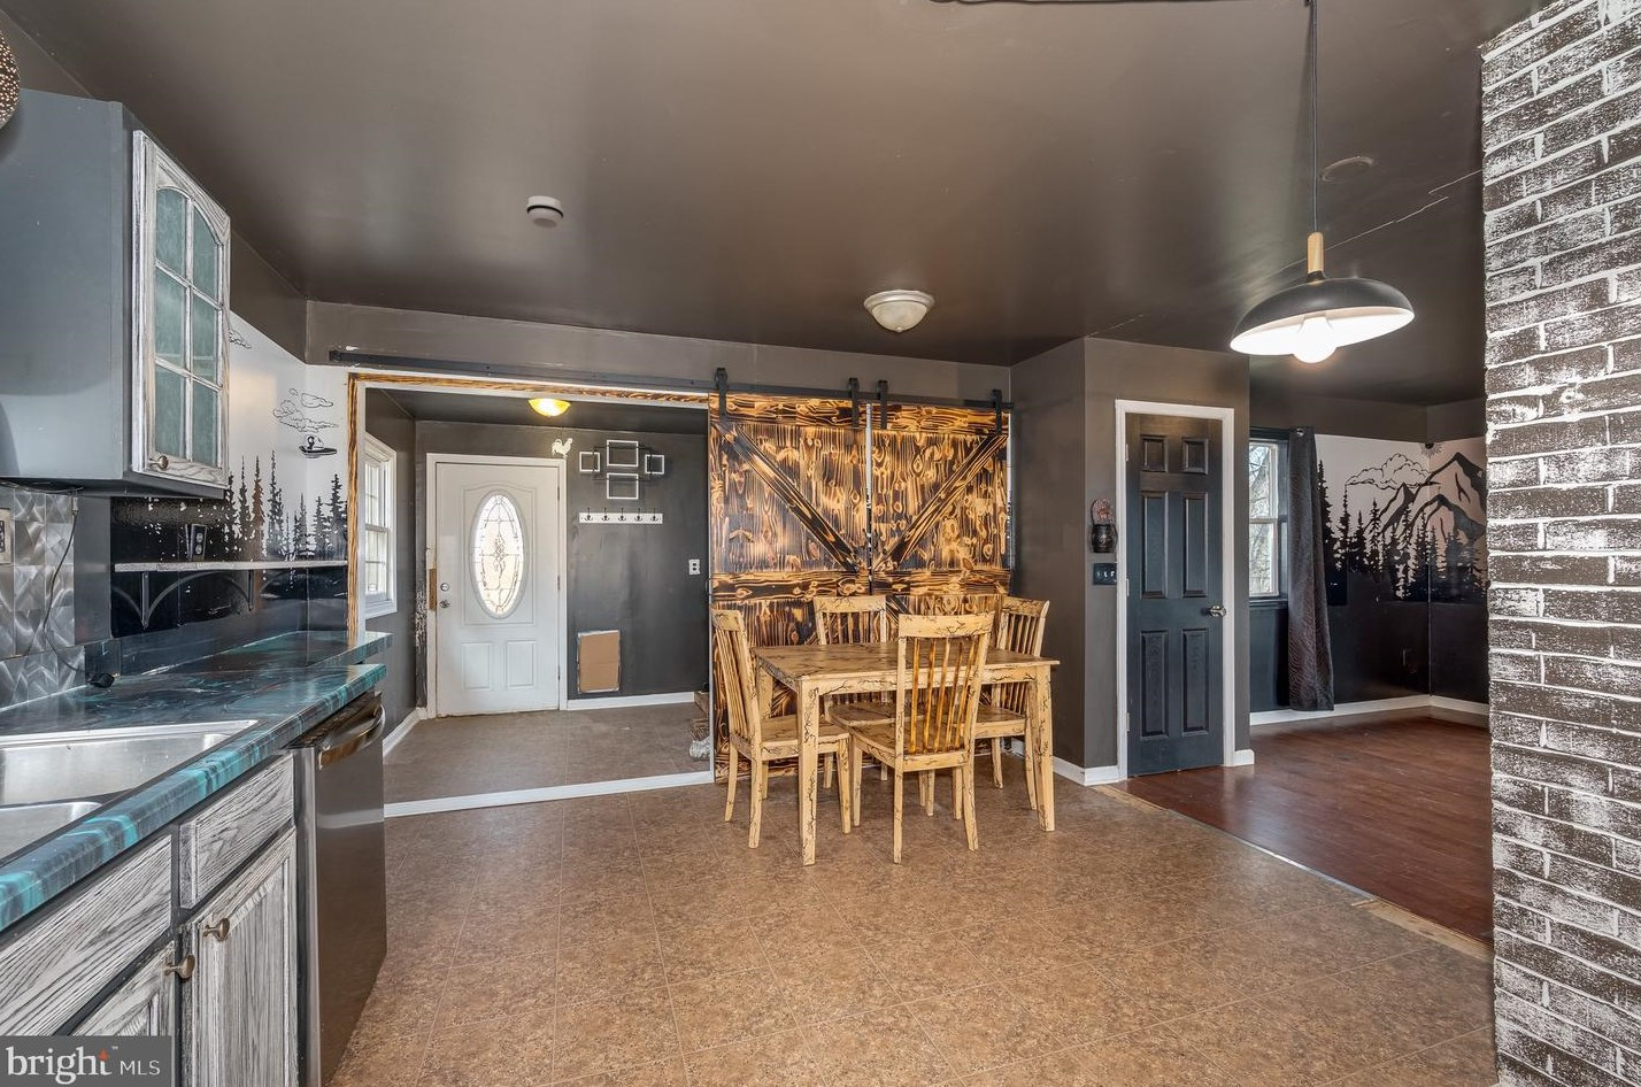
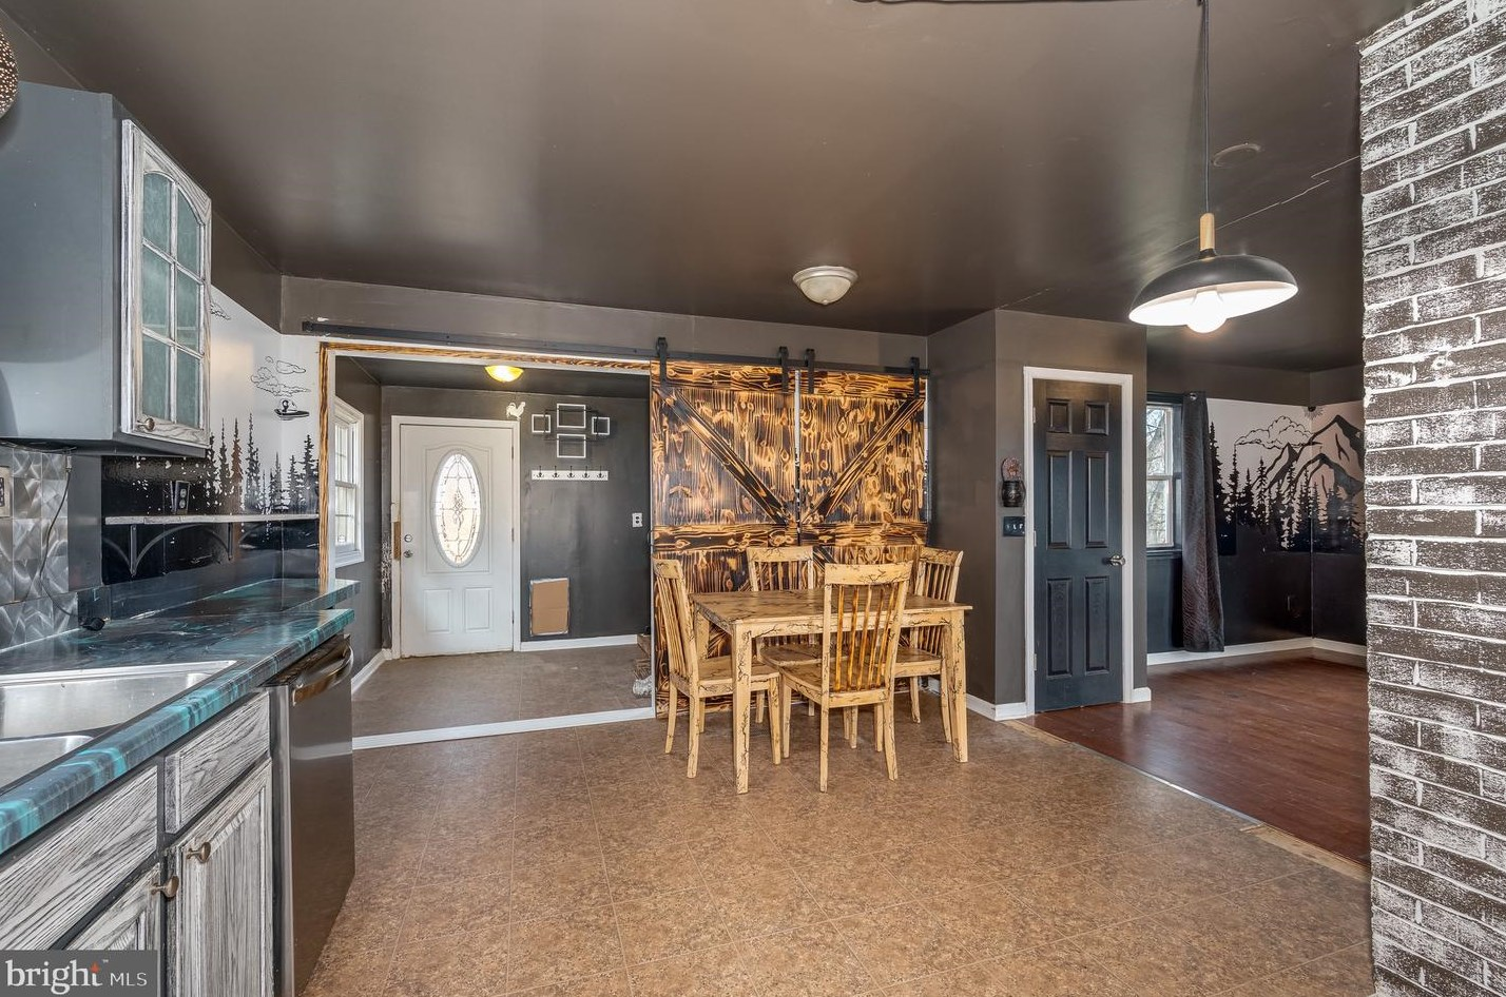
- smoke detector [525,194,565,229]
